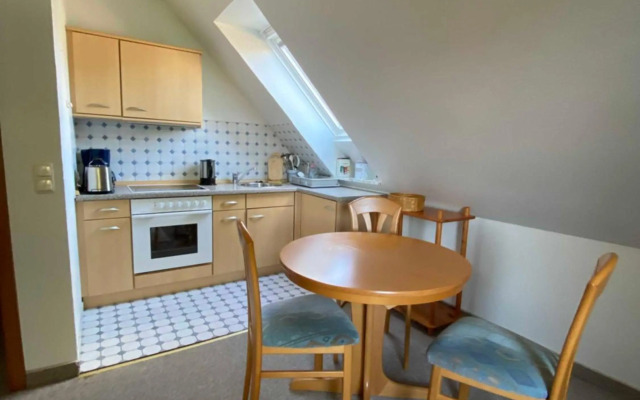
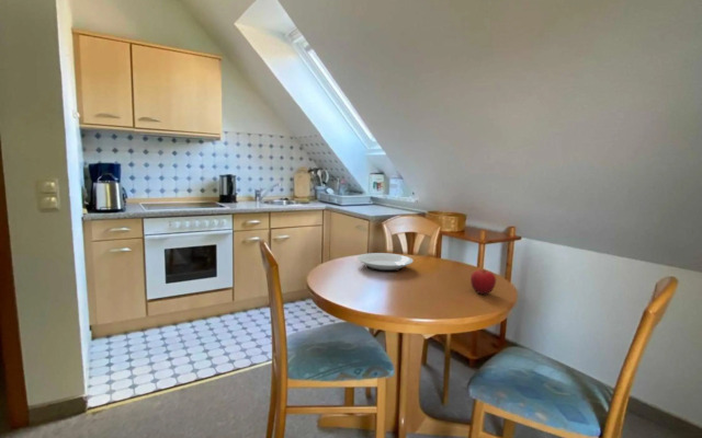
+ fruit [469,268,497,295]
+ plate [356,252,414,273]
